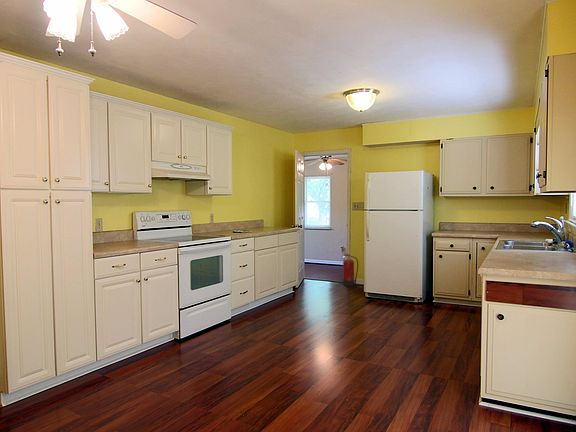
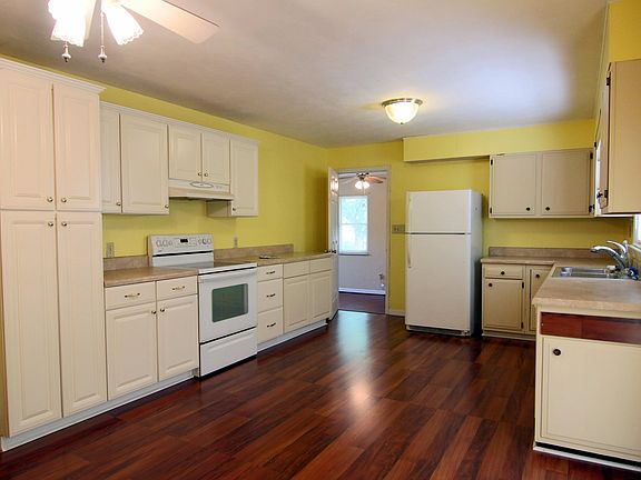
- fire extinguisher [341,251,359,287]
